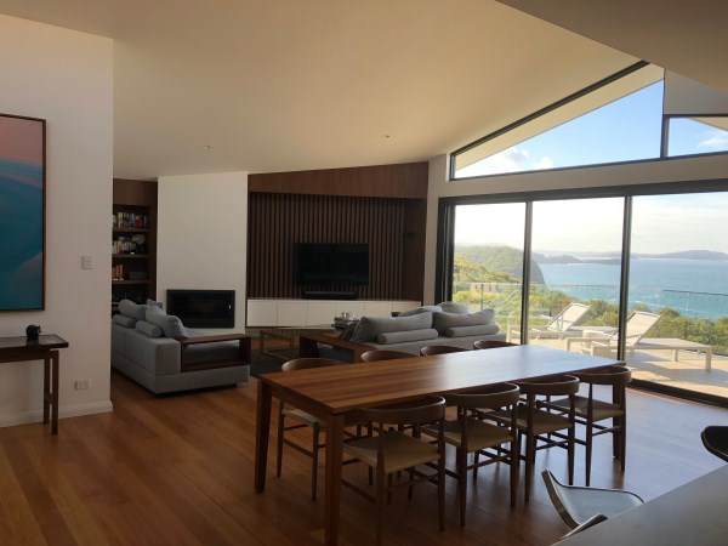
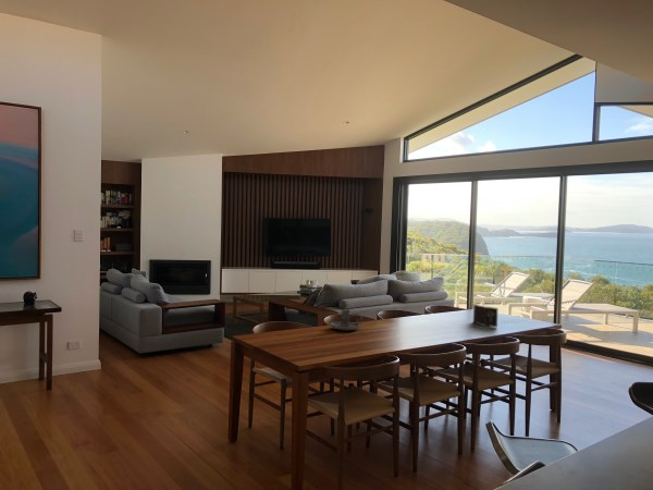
+ book [472,303,500,329]
+ candle holder [330,308,364,331]
